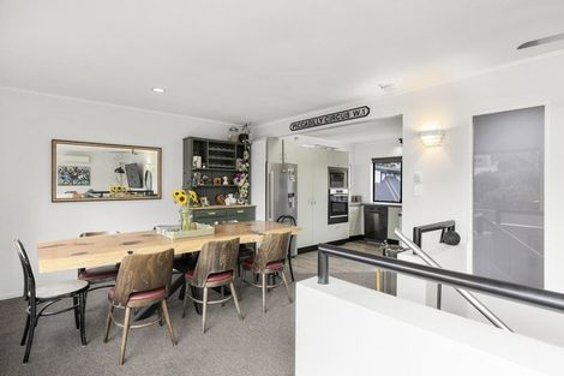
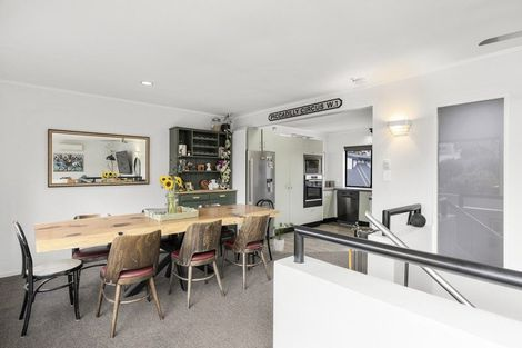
+ house plant [269,221,295,252]
